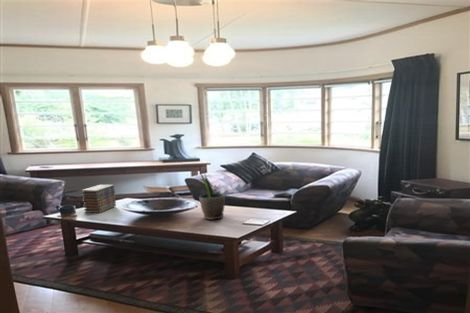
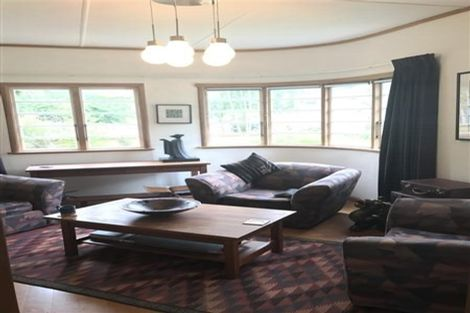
- book stack [81,184,117,214]
- potted plant [199,173,226,221]
